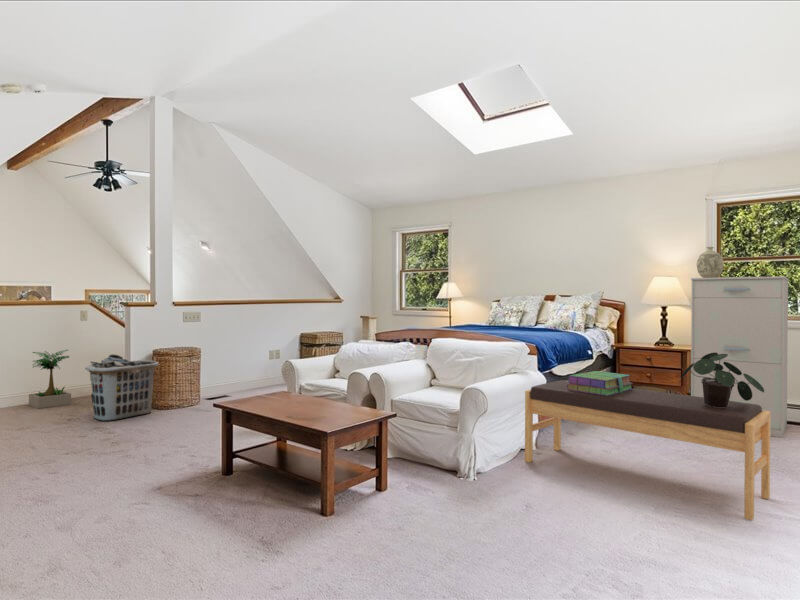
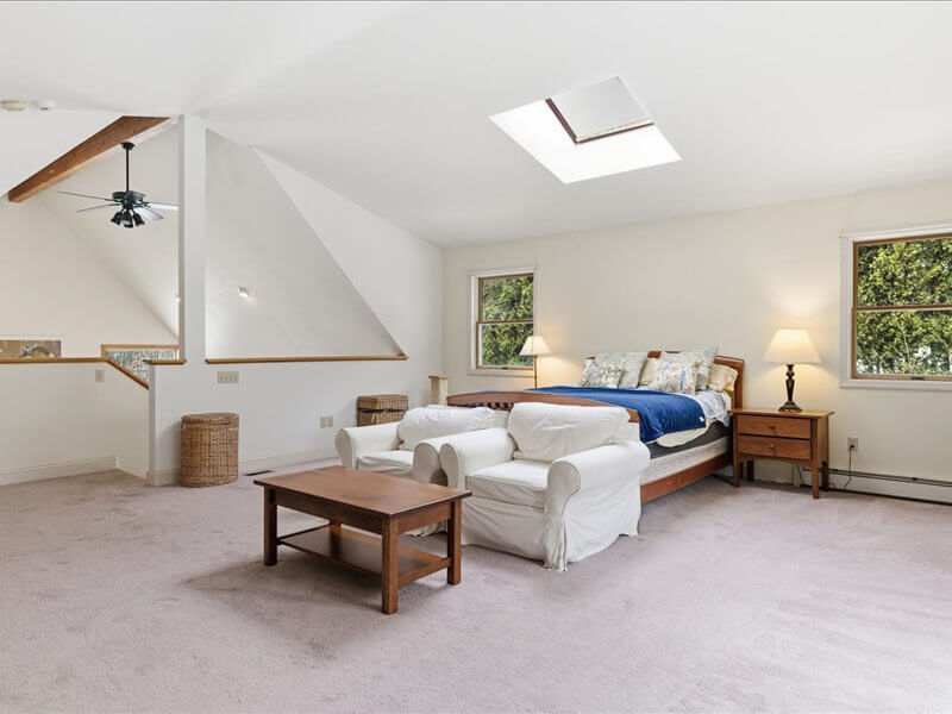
- potted plant [28,349,72,409]
- filing cabinet [690,275,790,439]
- stack of books [566,370,634,396]
- clothes hamper [84,354,160,422]
- decorative vase [696,246,725,278]
- potted plant [680,352,764,407]
- bench [524,379,771,522]
